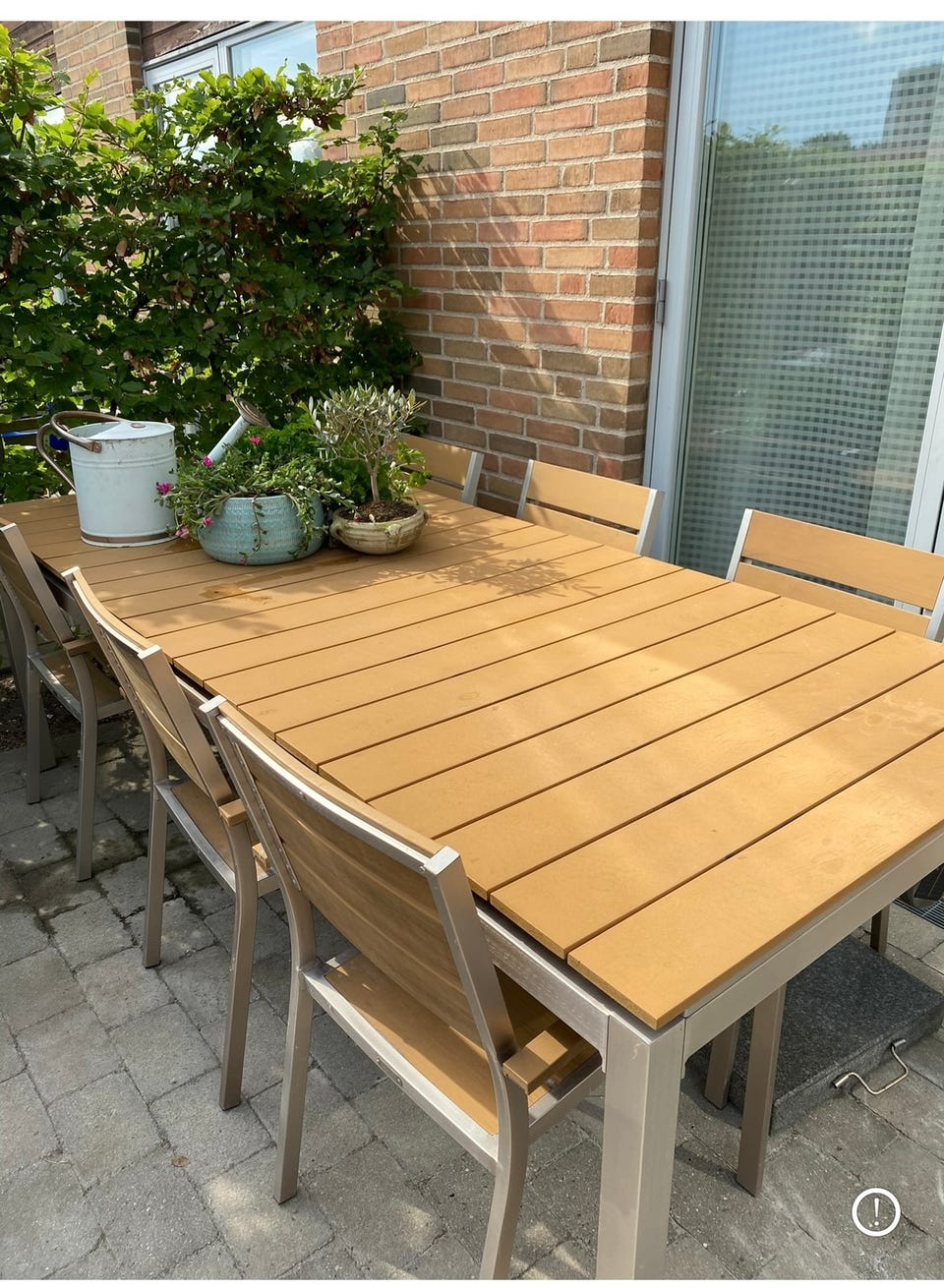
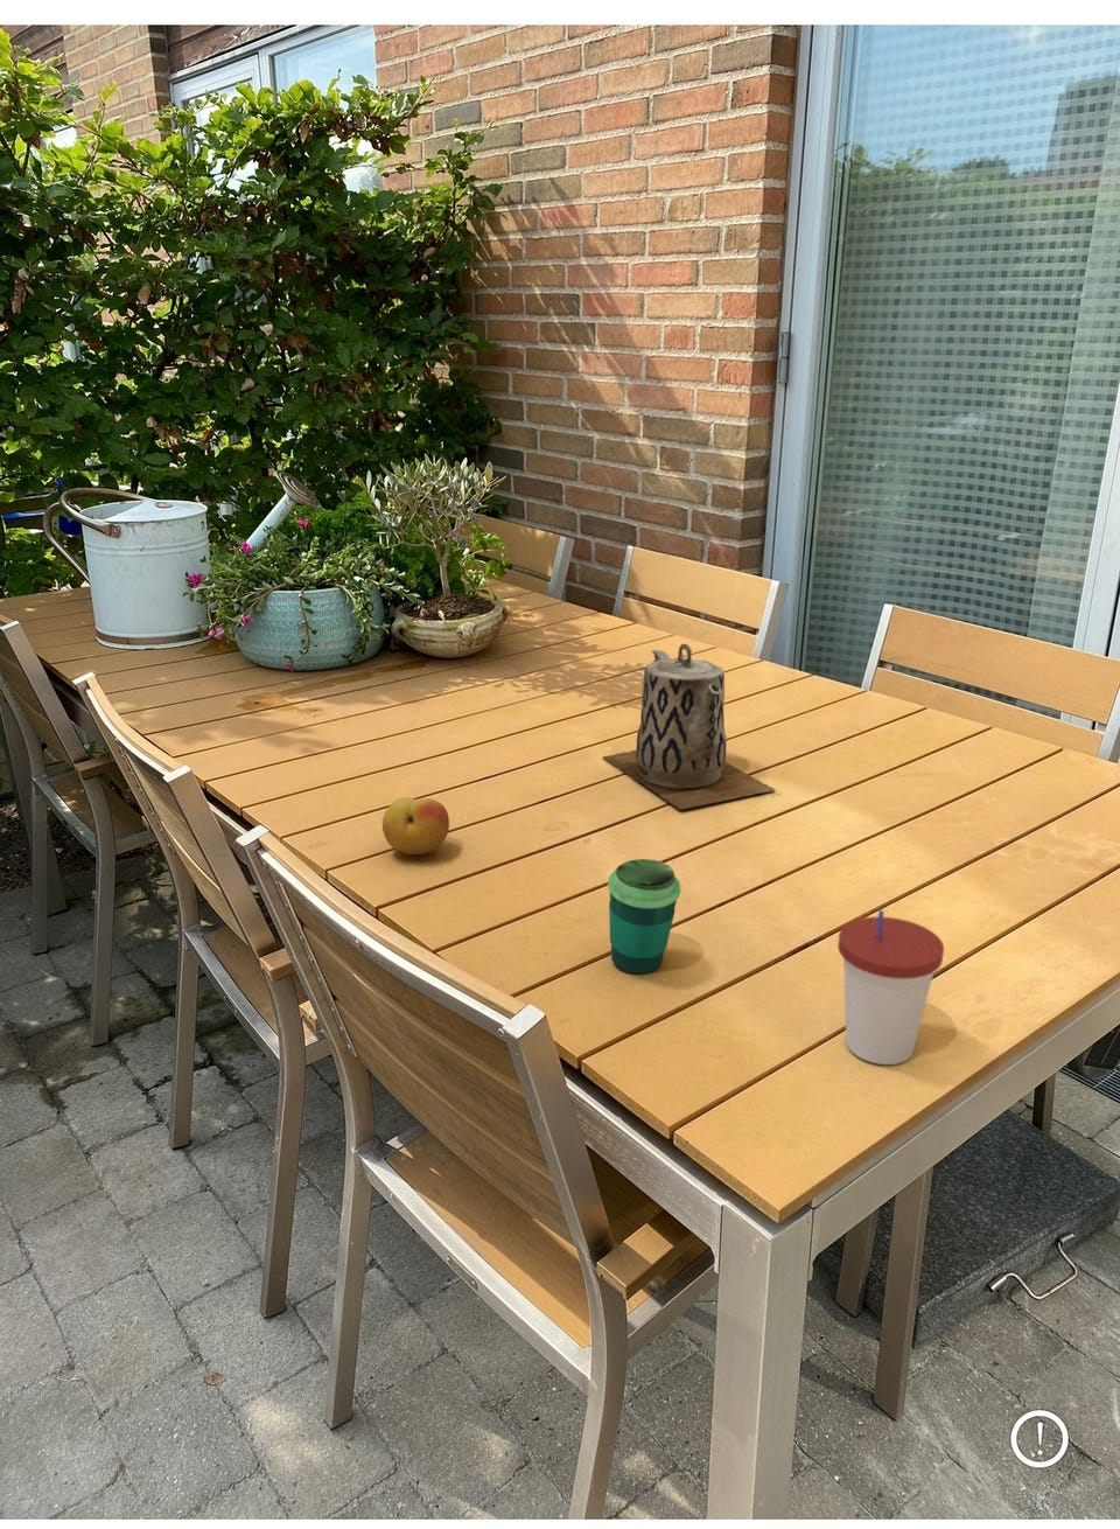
+ fruit [382,797,451,856]
+ cup [606,858,681,976]
+ teapot [602,643,776,810]
+ cup [836,908,946,1066]
